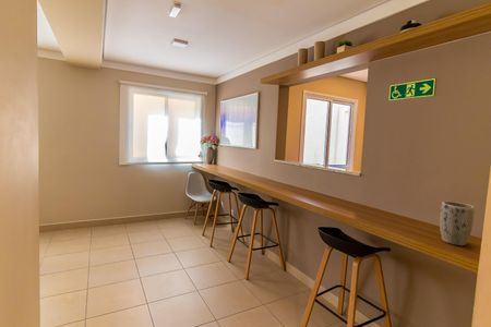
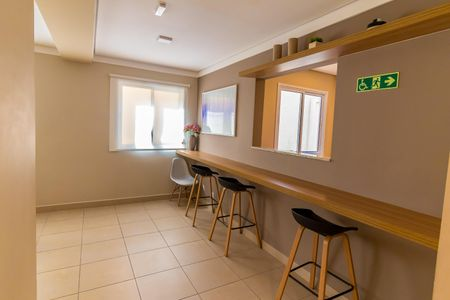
- plant pot [439,201,476,246]
